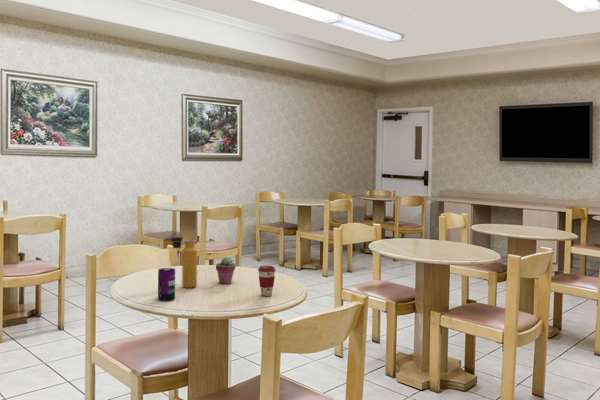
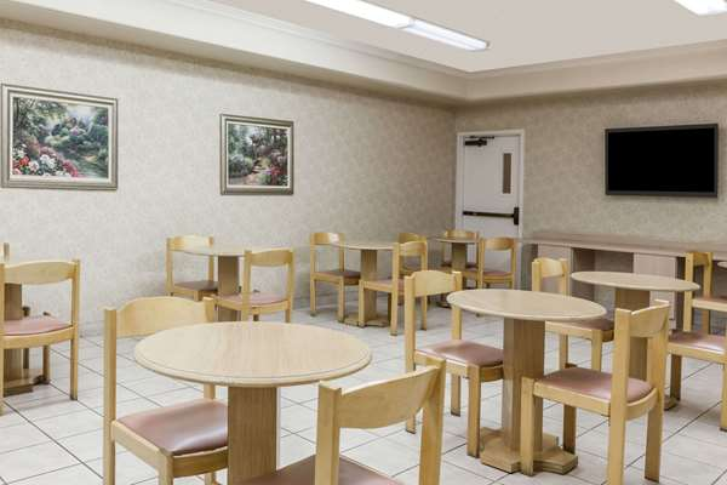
- beverage can [157,267,176,302]
- coffee cup [257,265,277,297]
- water bottle [170,229,198,289]
- potted succulent [215,256,237,285]
